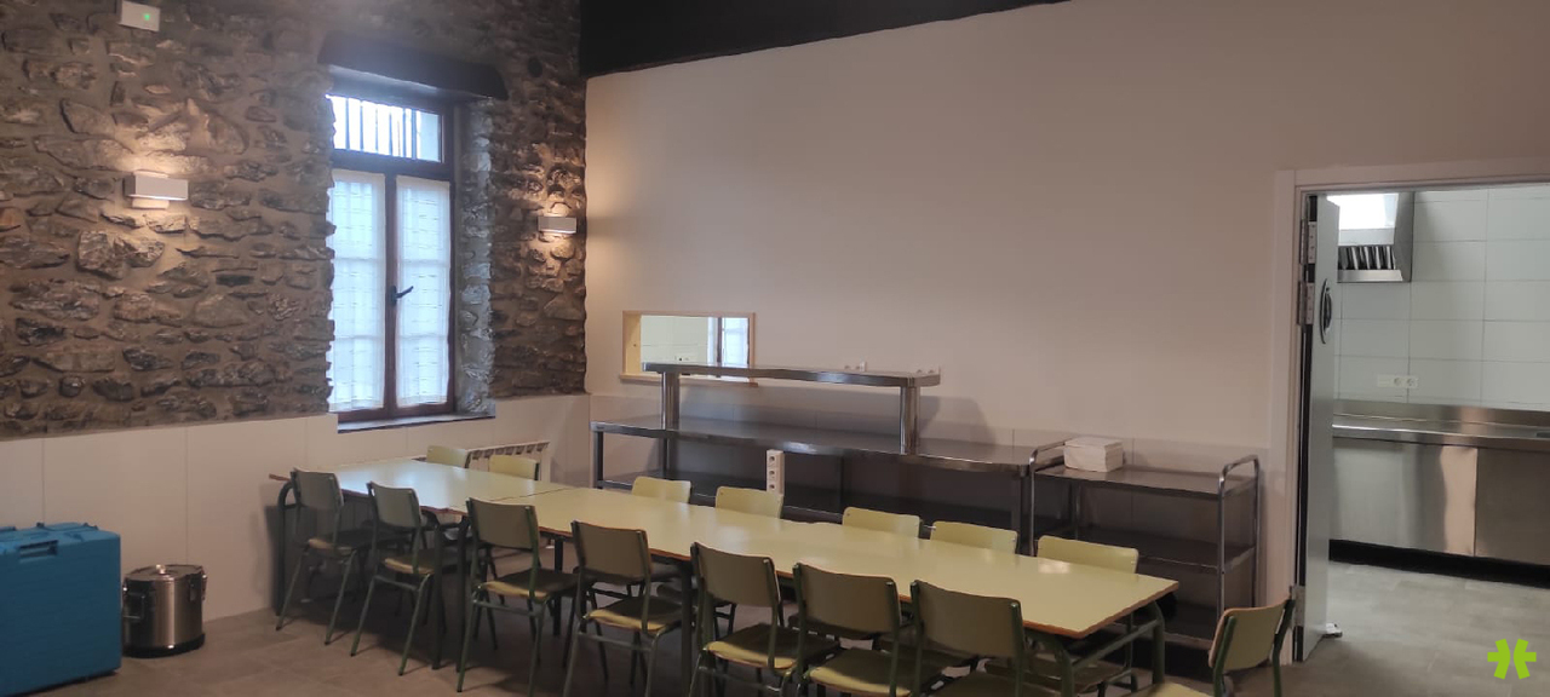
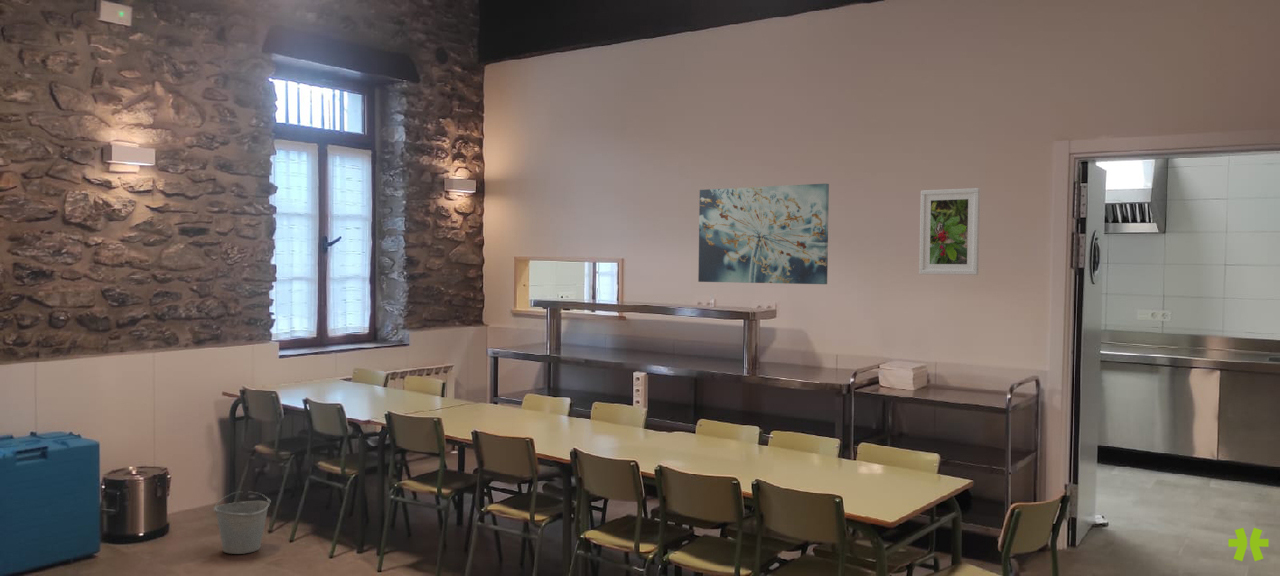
+ wall art [697,183,830,285]
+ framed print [918,187,981,276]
+ bucket [213,491,272,555]
